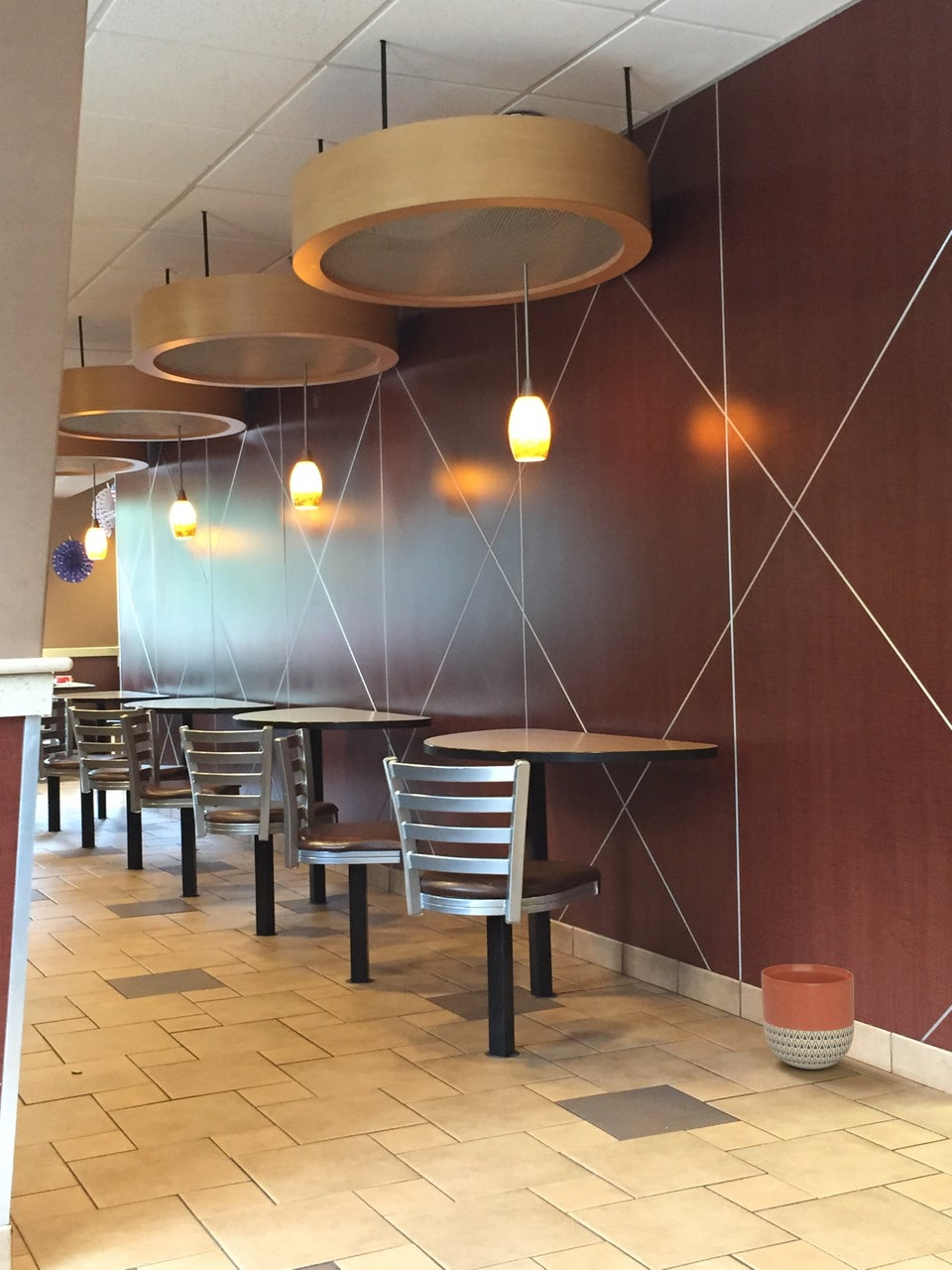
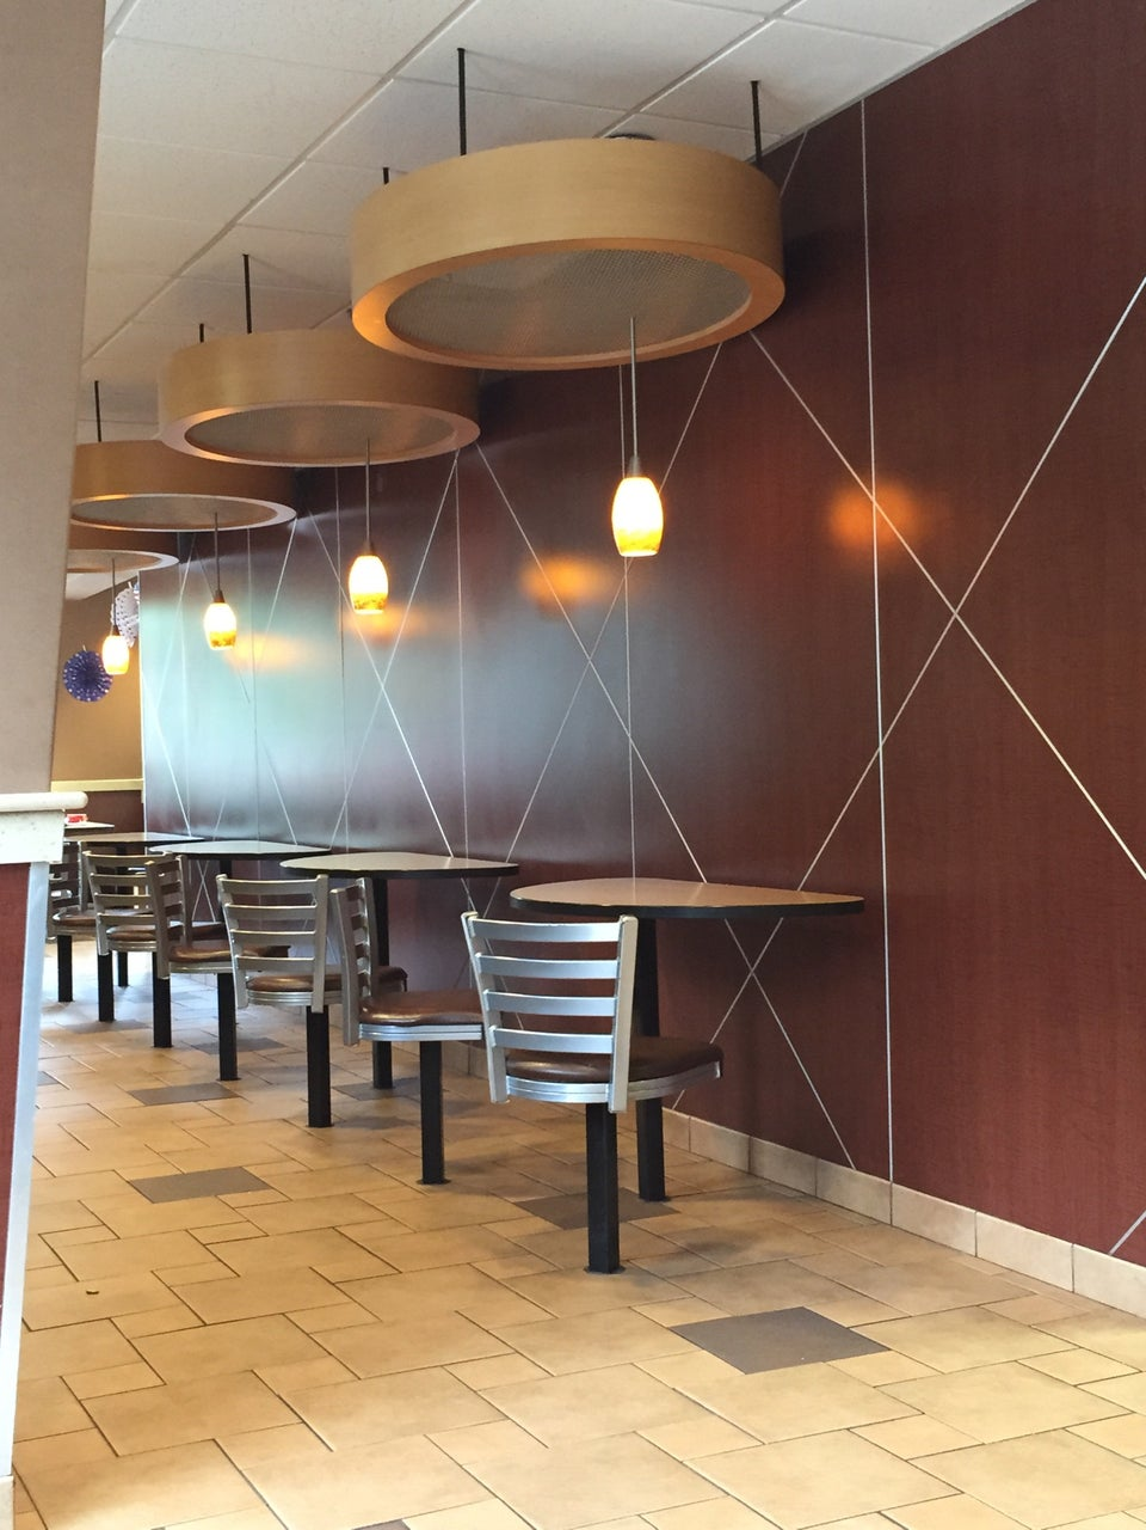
- planter [761,963,855,1070]
